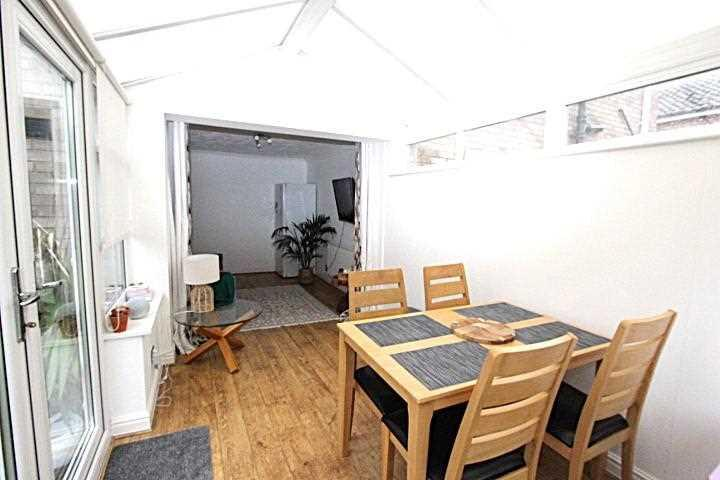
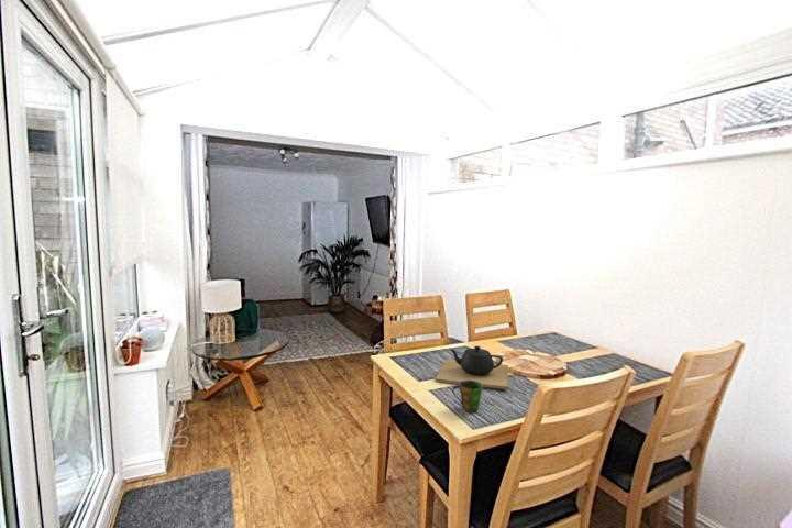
+ teapot [435,345,509,391]
+ cup [451,381,483,414]
